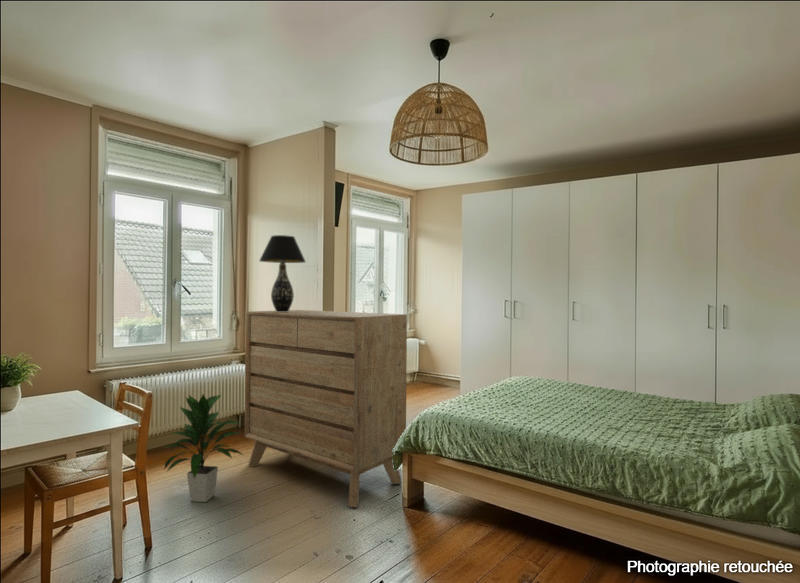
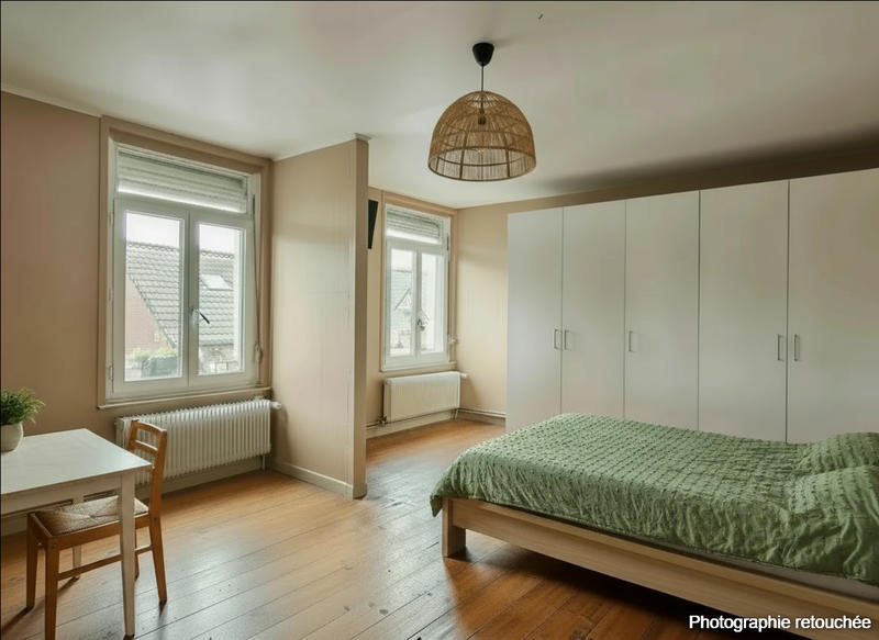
- indoor plant [163,393,245,503]
- table lamp [258,234,307,312]
- dresser [244,309,408,508]
